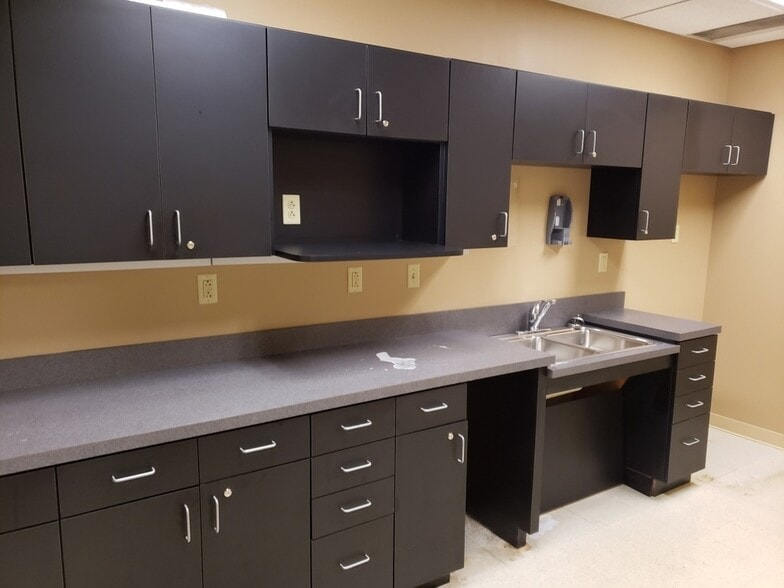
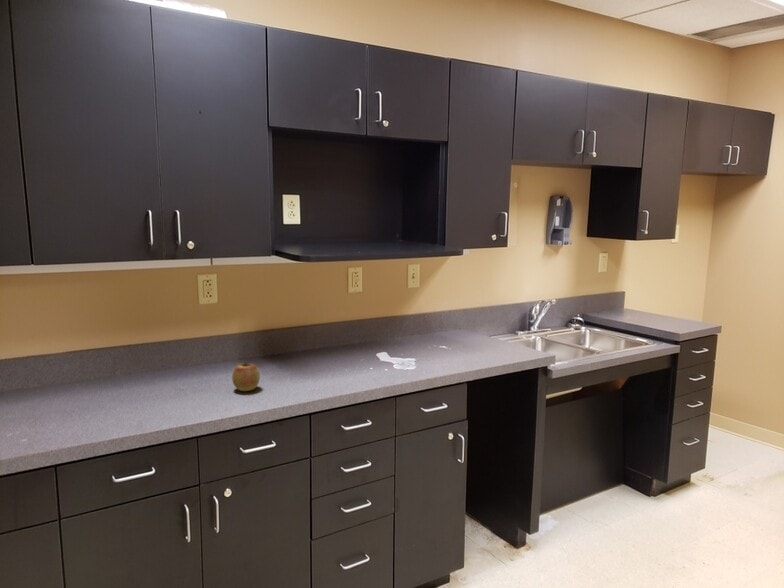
+ apple [231,360,261,392]
